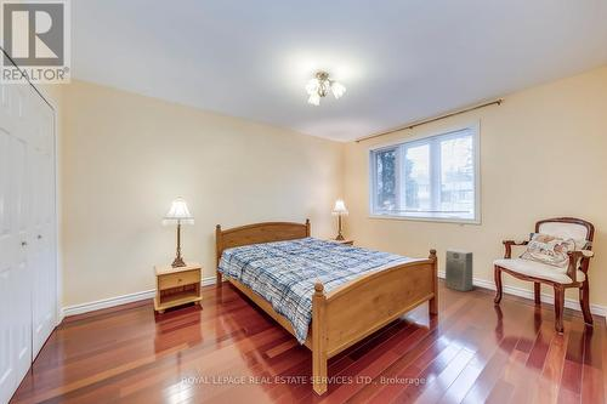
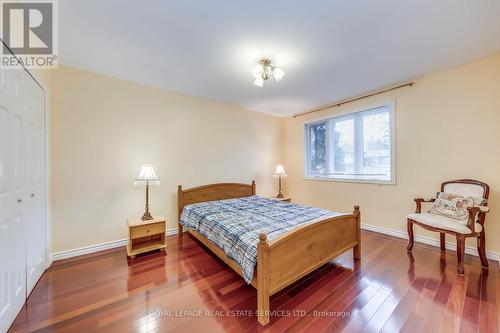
- fan [443,247,473,292]
